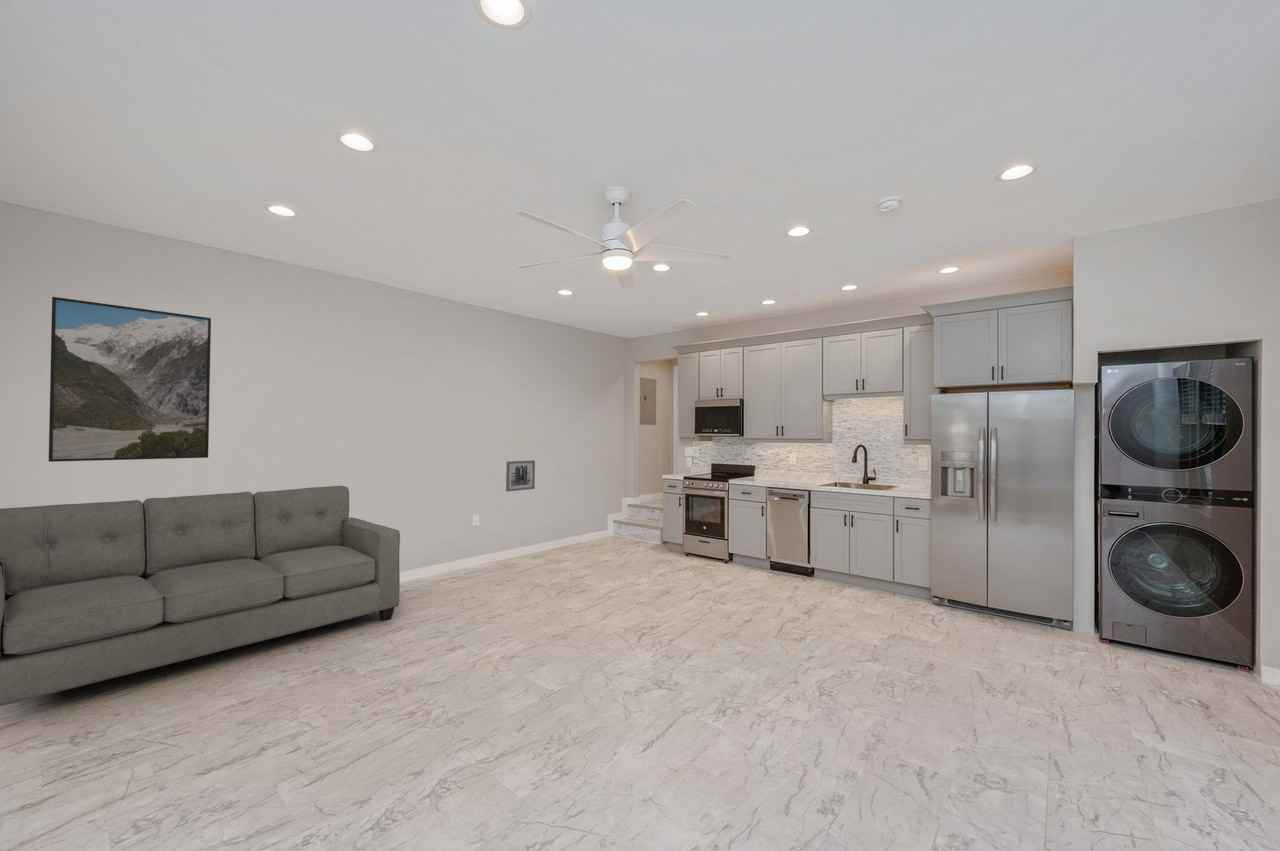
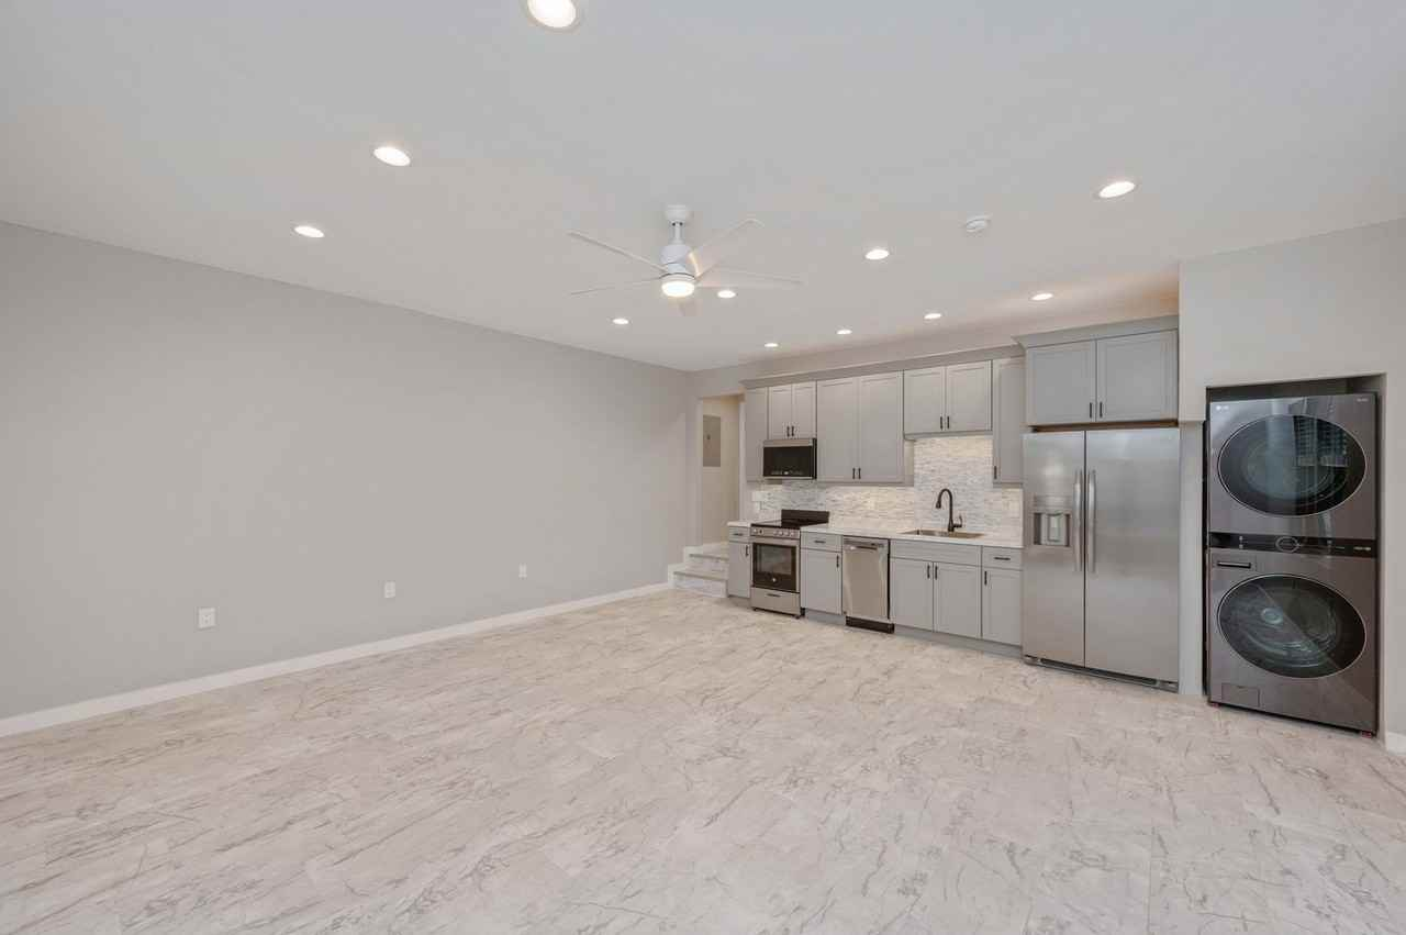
- sofa [0,485,401,707]
- wall art [505,459,536,493]
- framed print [48,296,212,463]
